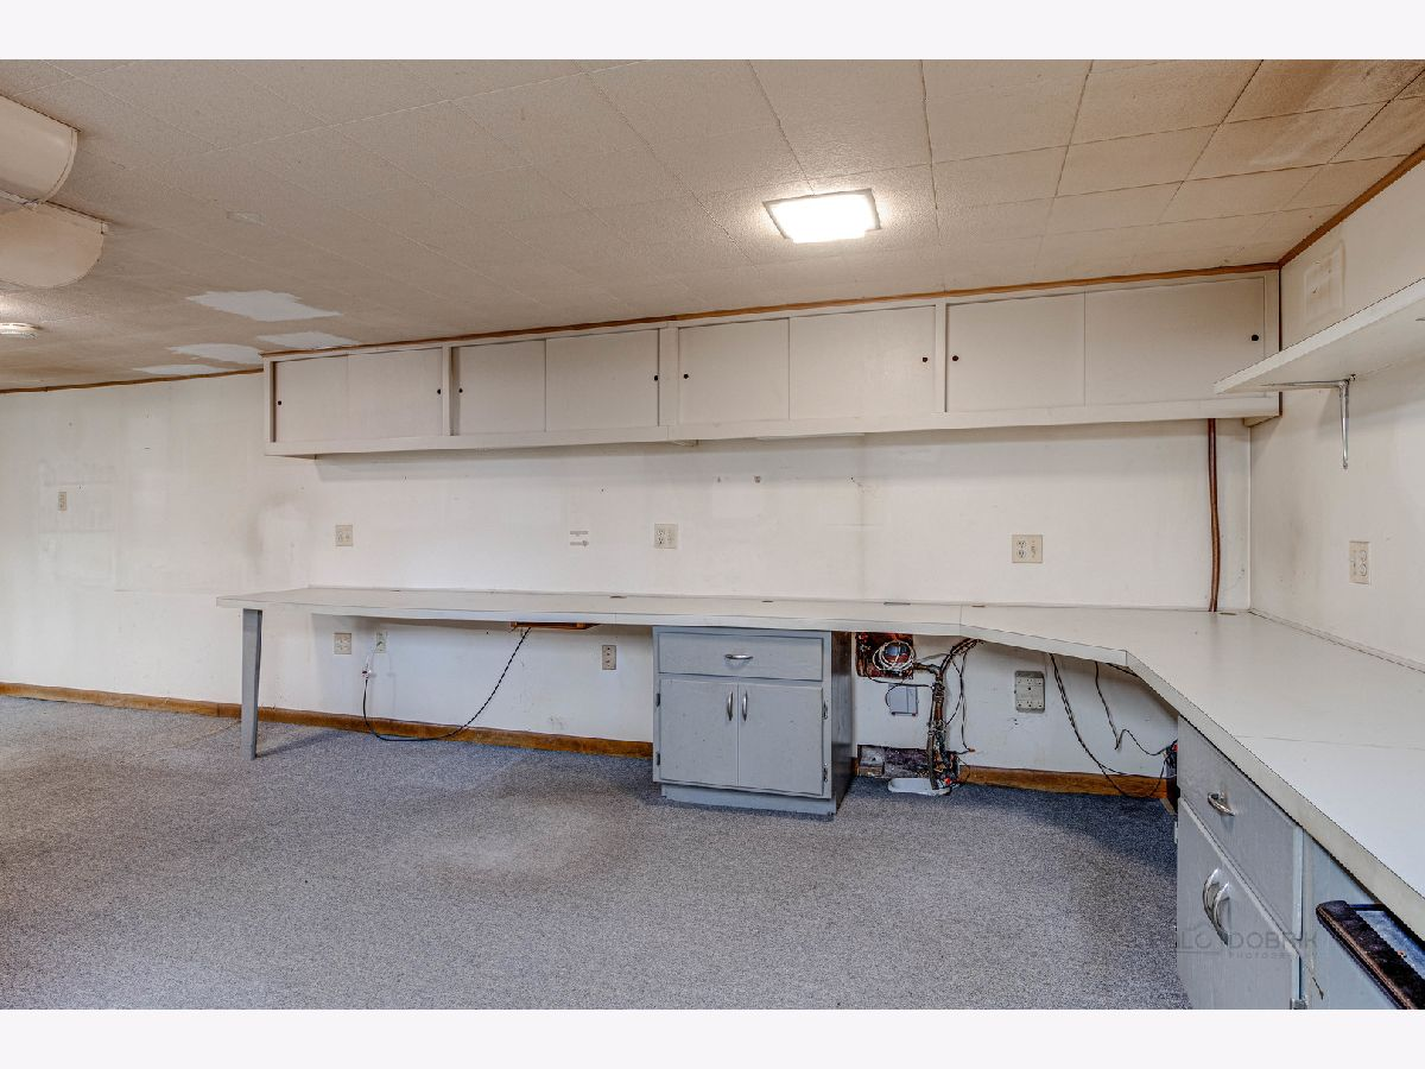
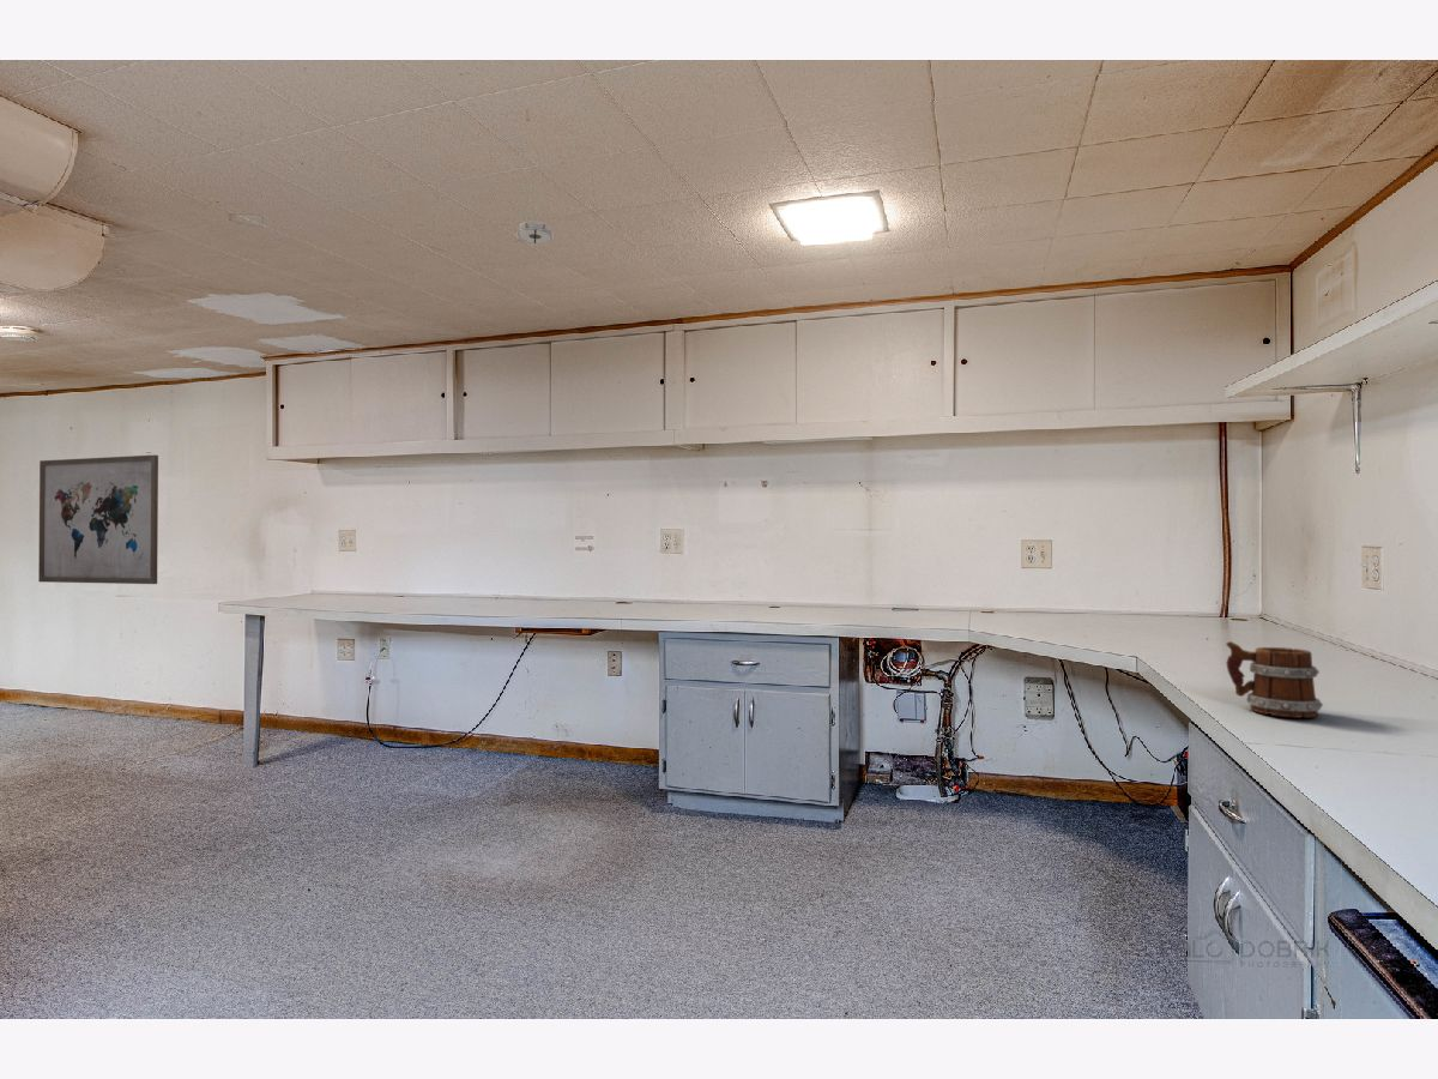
+ wall art [37,454,159,585]
+ smoke detector [514,219,555,245]
+ mug [1225,640,1324,719]
